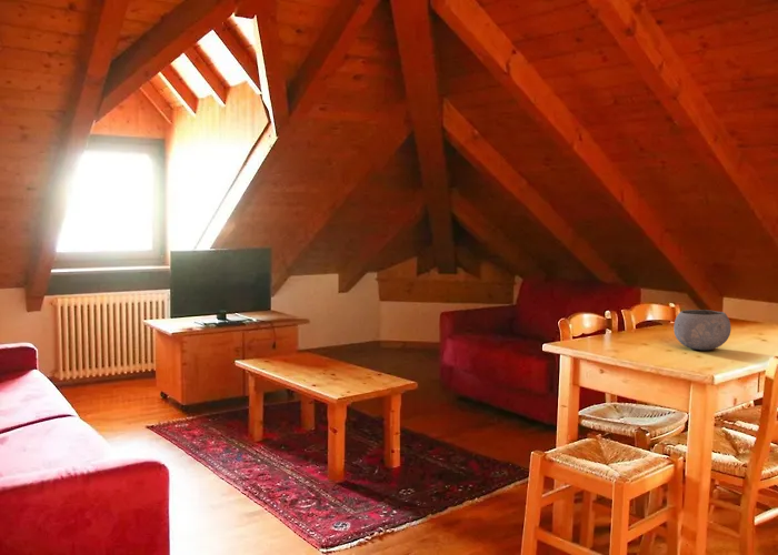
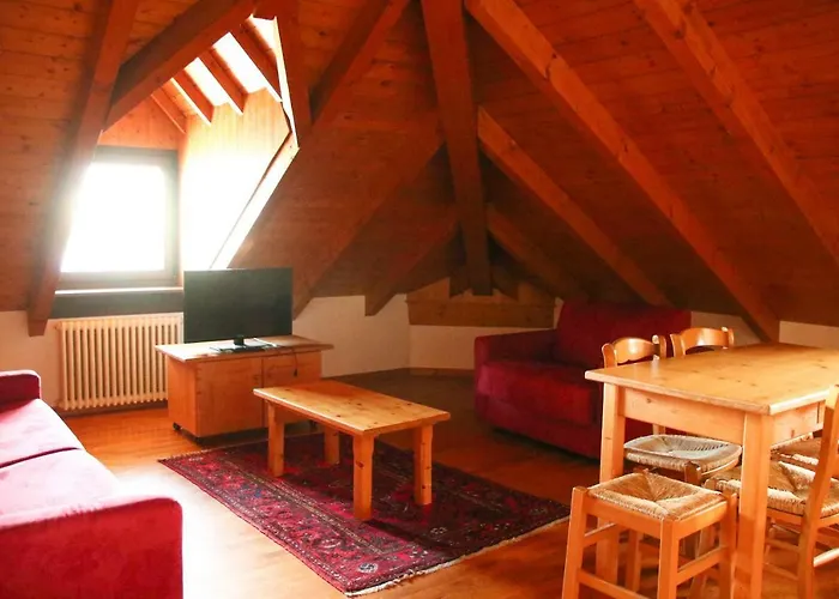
- bowl [672,309,731,351]
